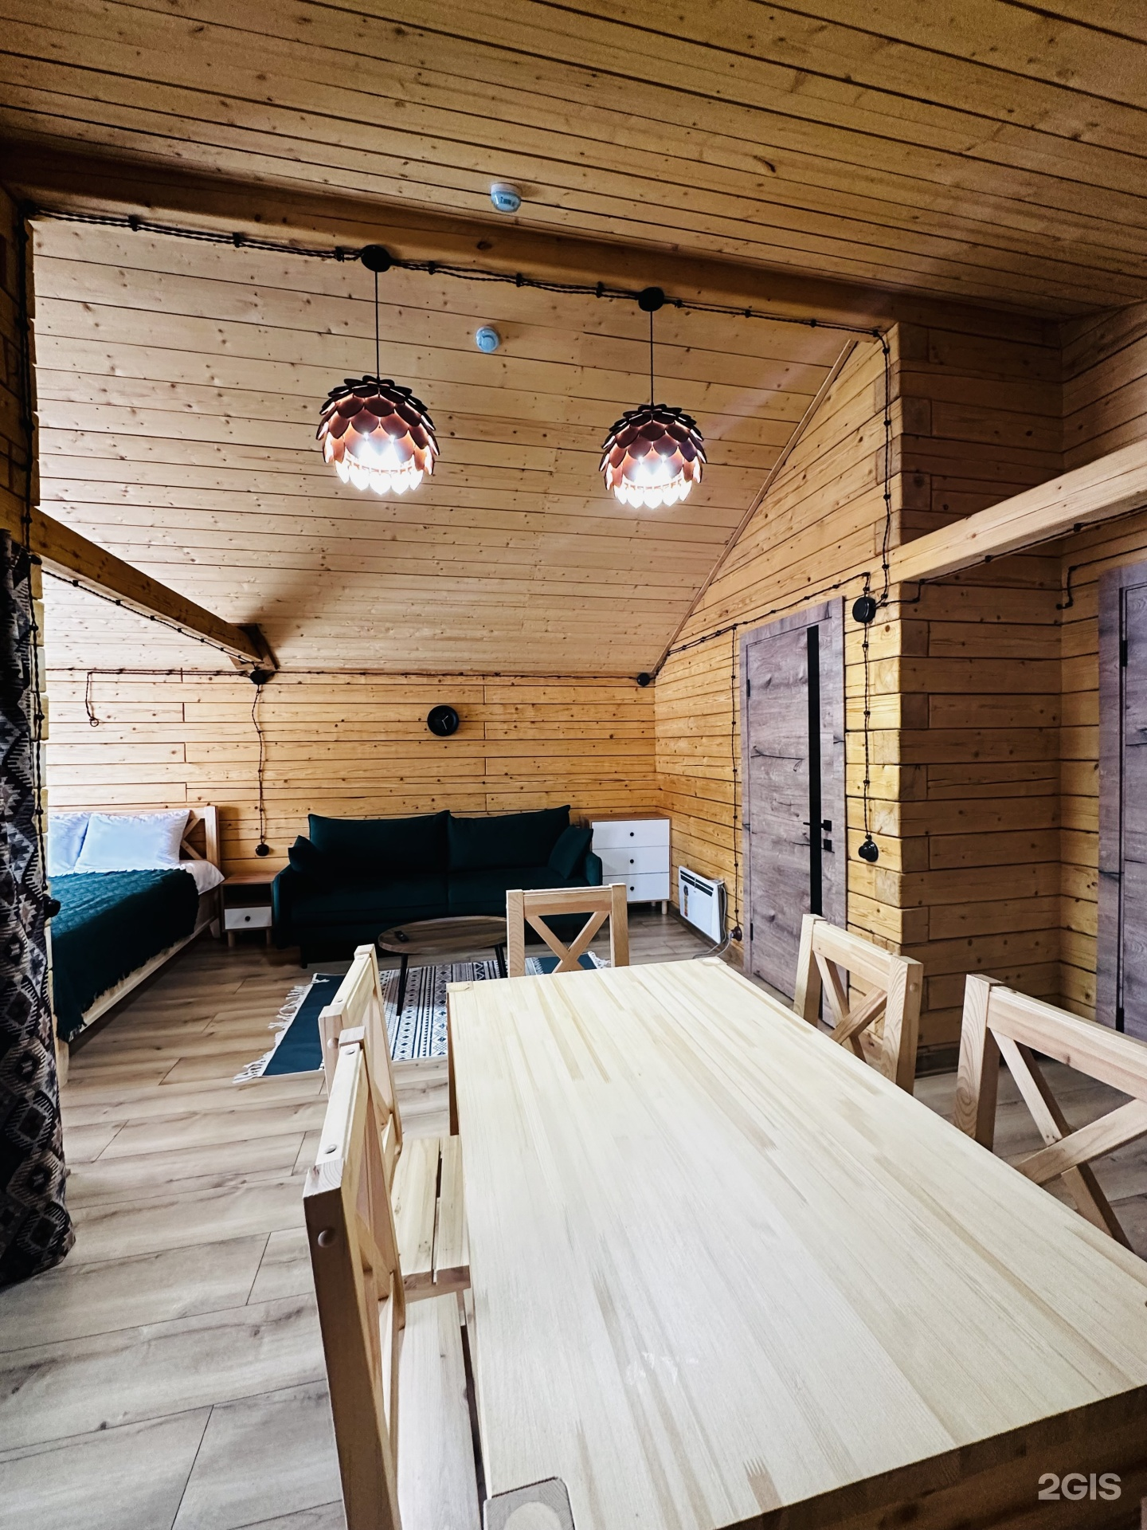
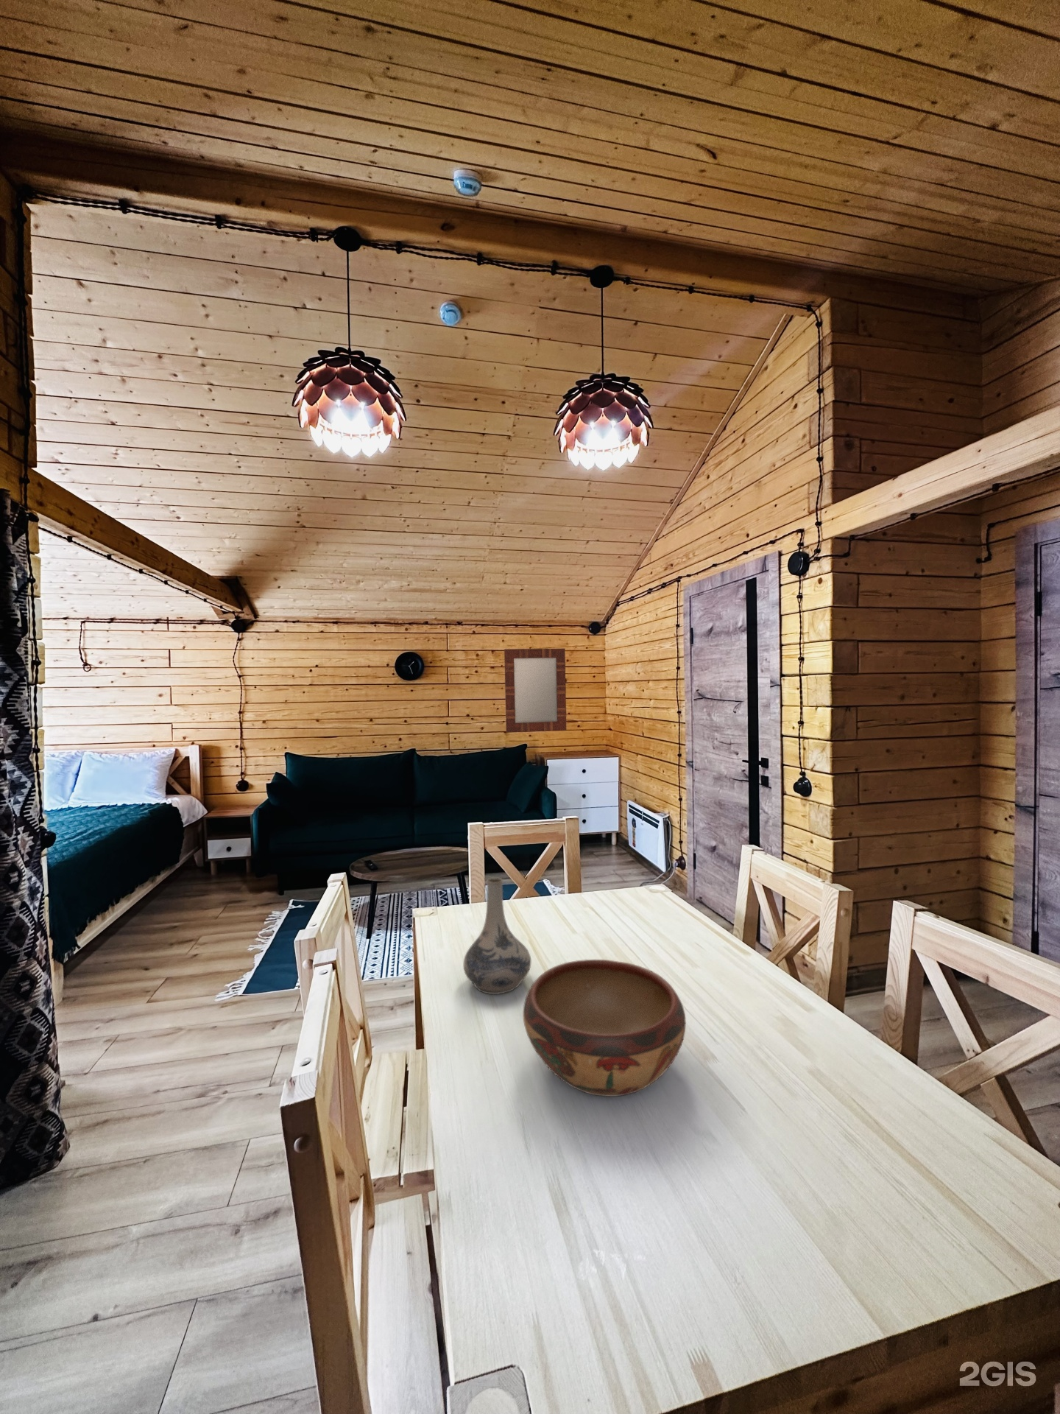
+ decorative bowl [522,959,687,1098]
+ home mirror [503,647,567,734]
+ decorative vase [463,876,531,995]
